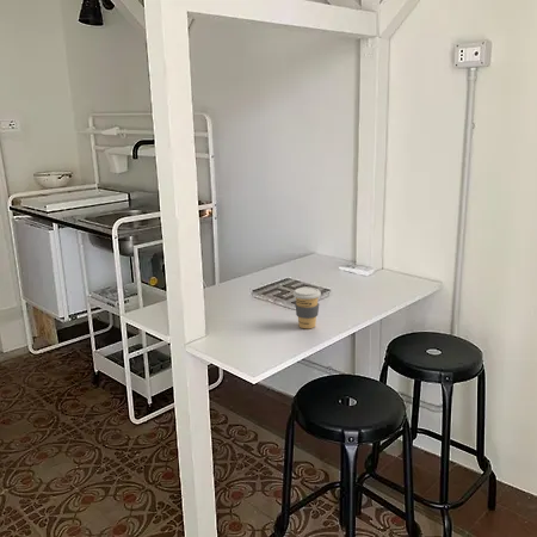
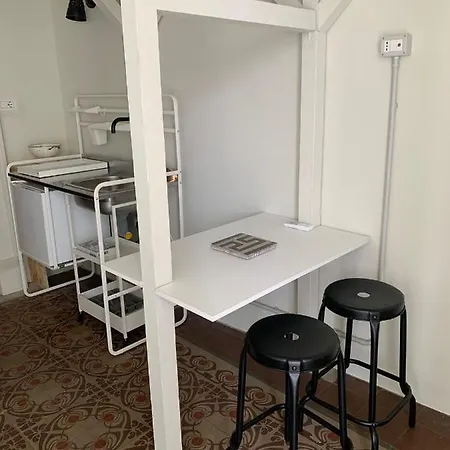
- coffee cup [292,286,322,329]
